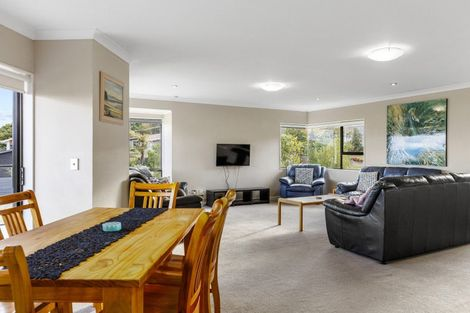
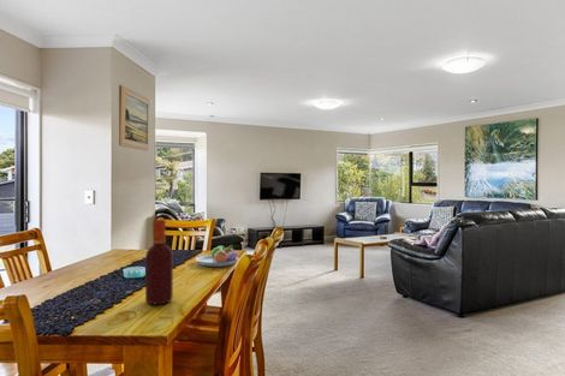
+ fruit bowl [195,244,239,268]
+ bottle [144,217,174,305]
